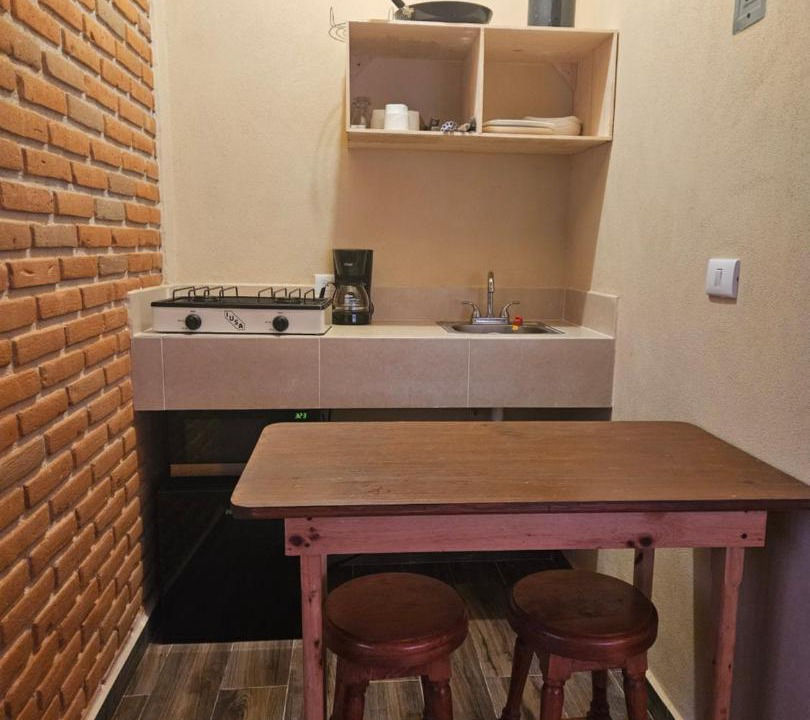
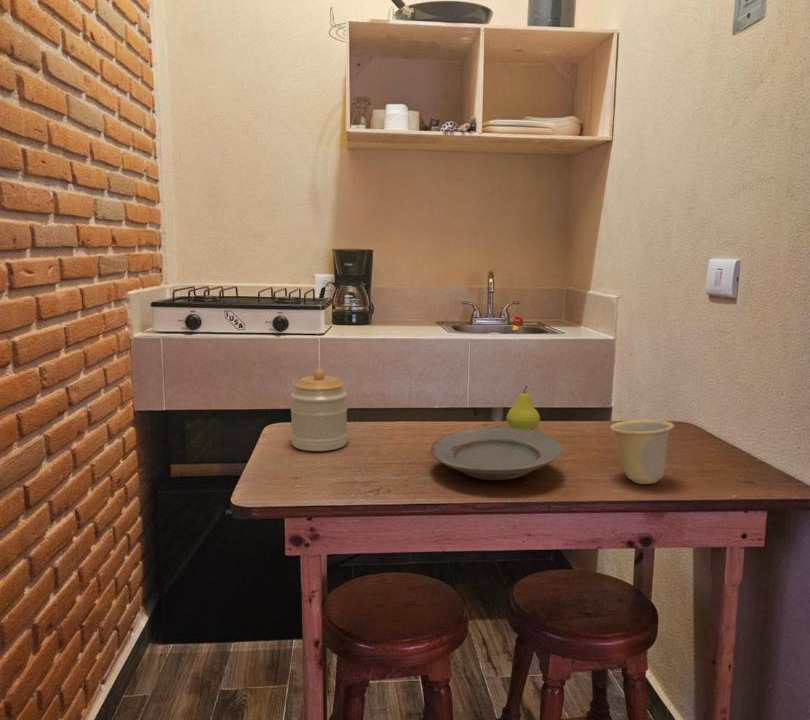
+ plate [430,426,563,481]
+ cup [609,418,675,485]
+ jar [289,368,349,452]
+ fruit [505,385,541,431]
